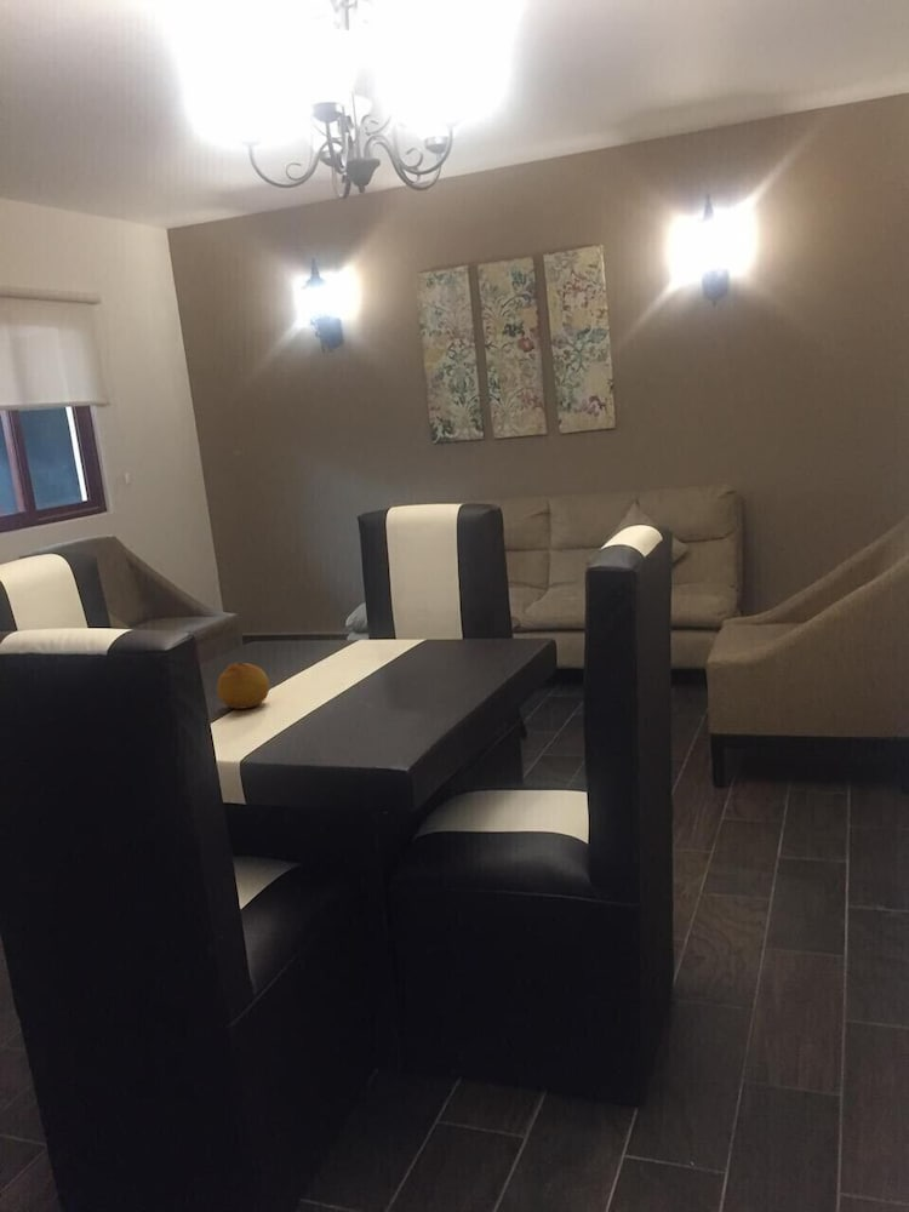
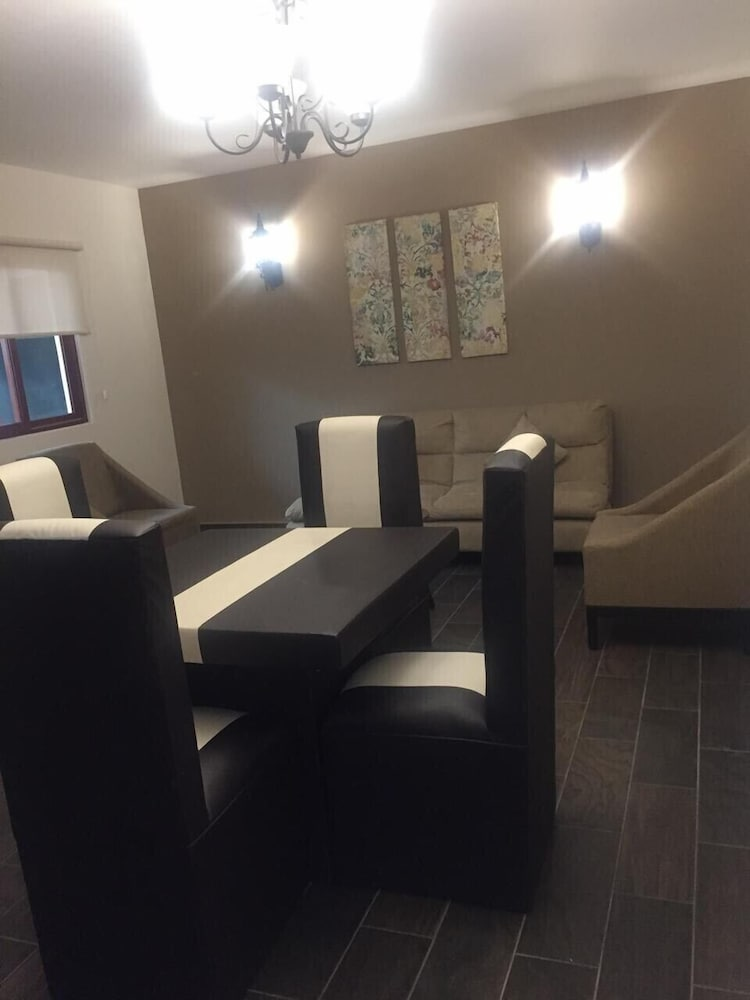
- fruit [216,662,270,710]
